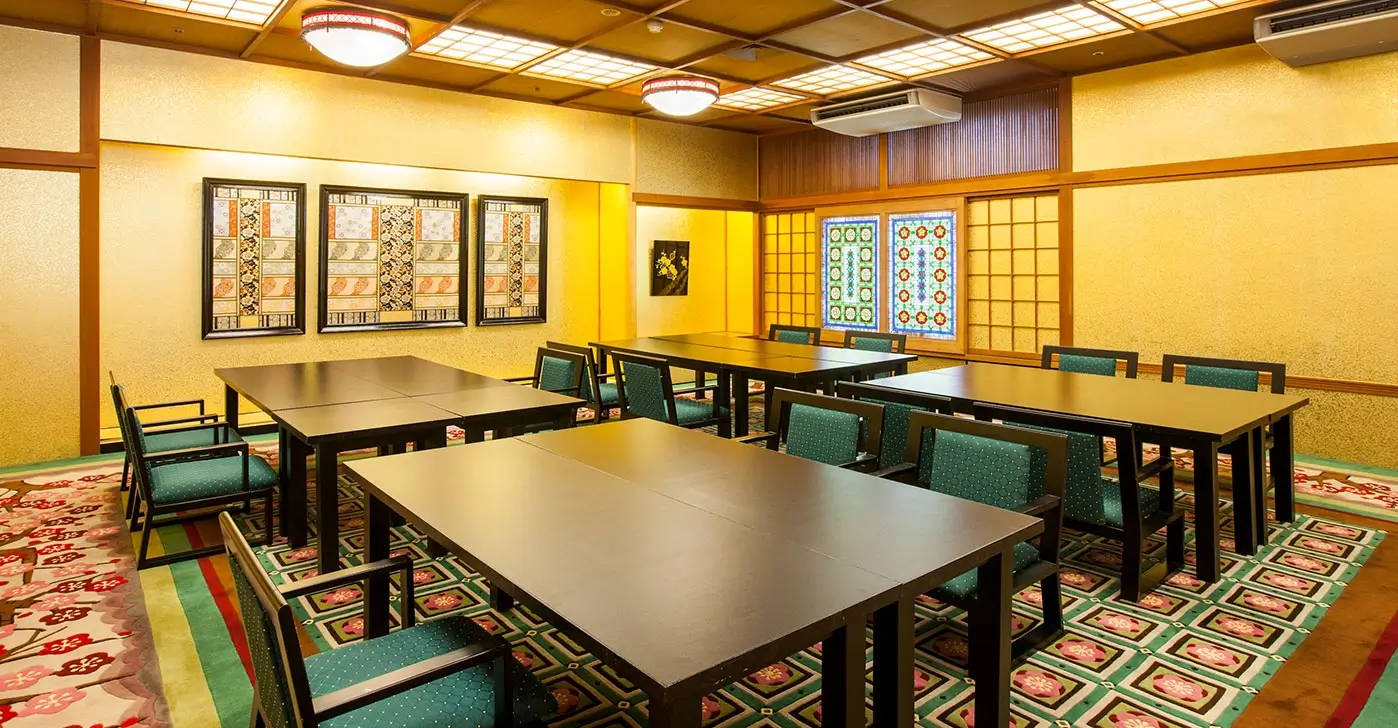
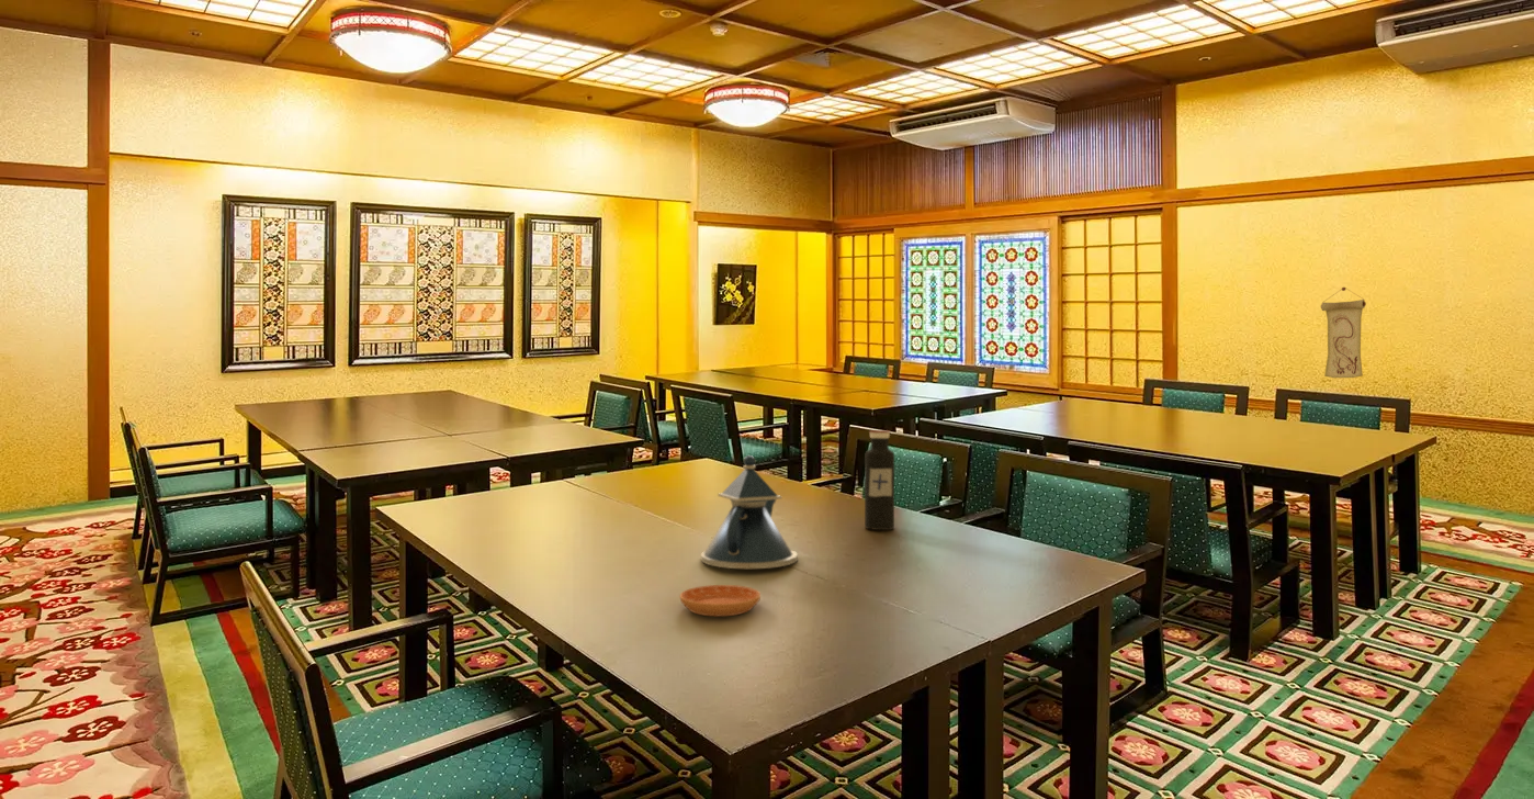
+ teapot [700,454,799,570]
+ wall scroll [1320,286,1367,379]
+ water bottle [864,429,895,531]
+ saucer [679,584,762,617]
